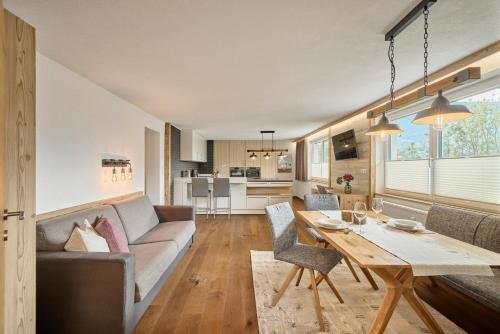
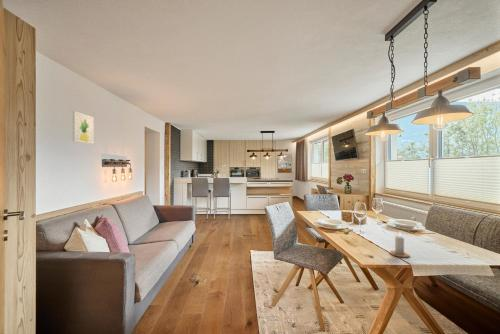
+ candle [389,232,411,258]
+ wall art [72,110,95,145]
